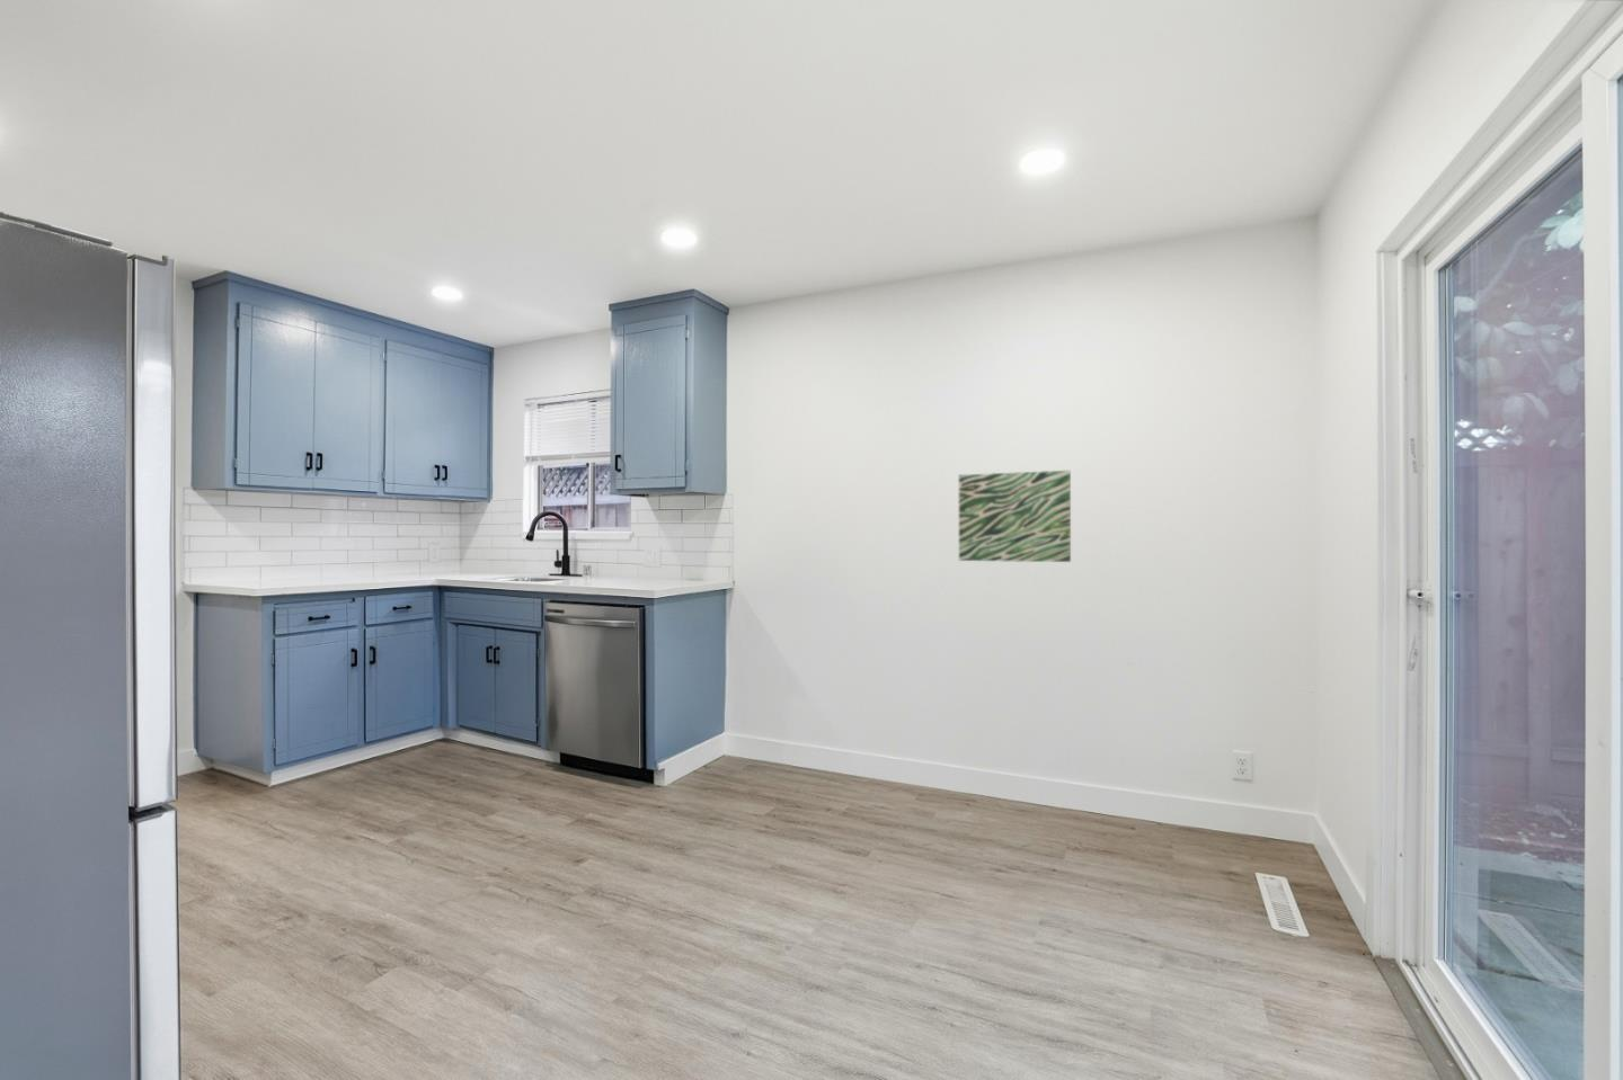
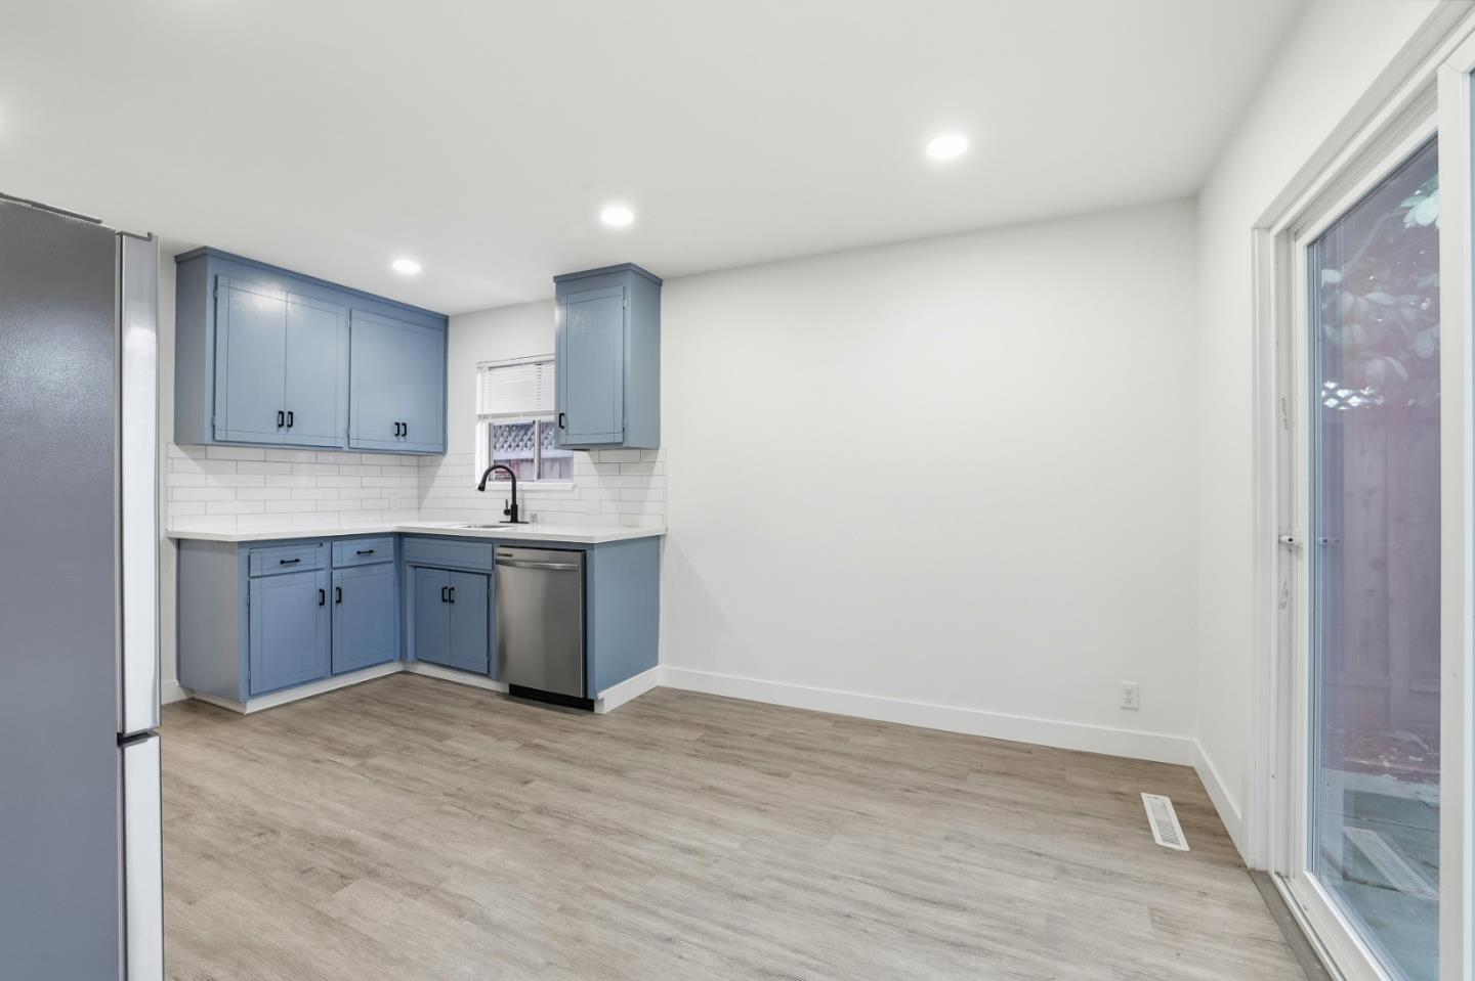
- wall art [959,470,1072,563]
